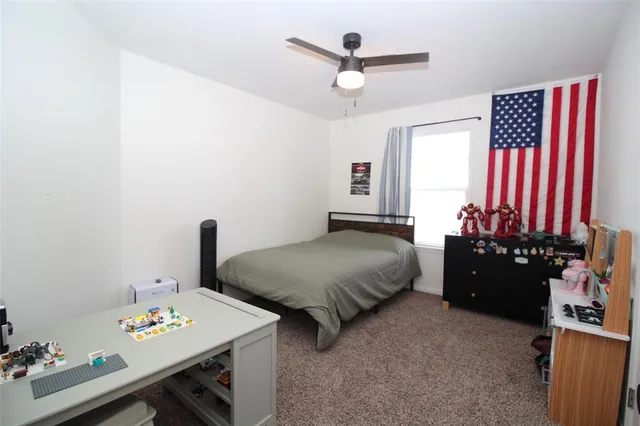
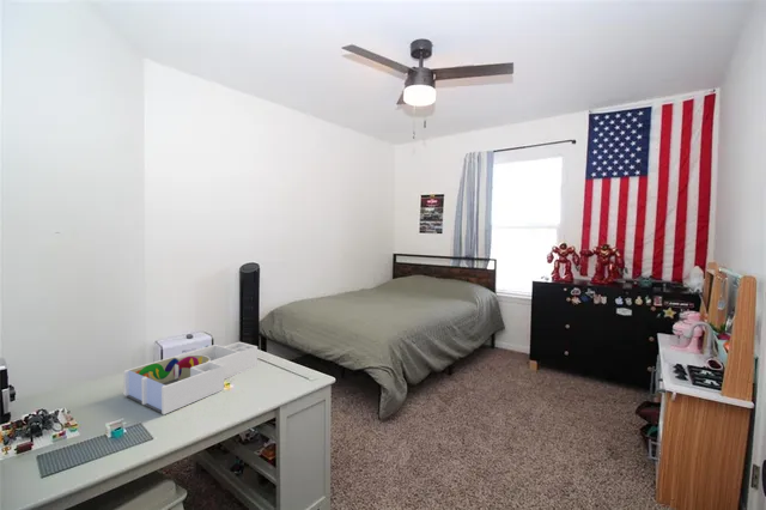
+ desk organizer [122,341,259,415]
